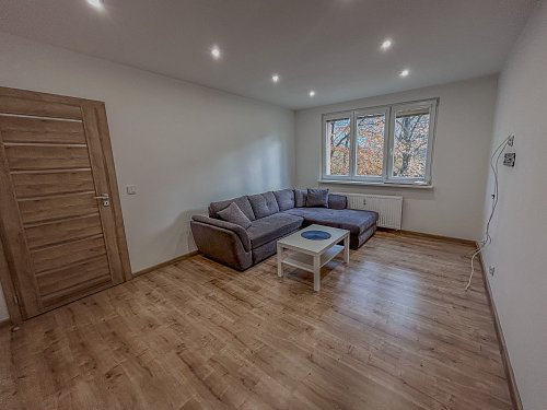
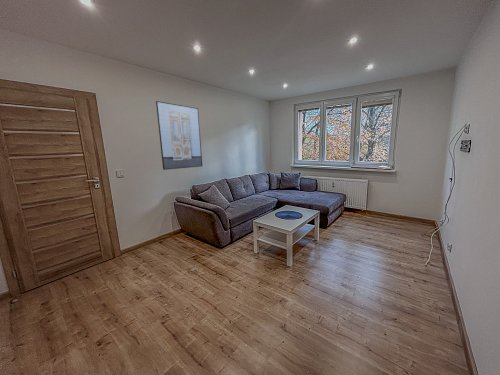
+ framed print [155,100,203,171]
